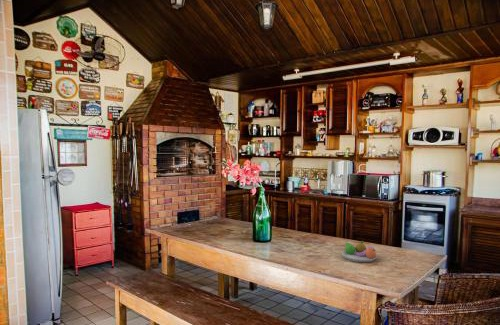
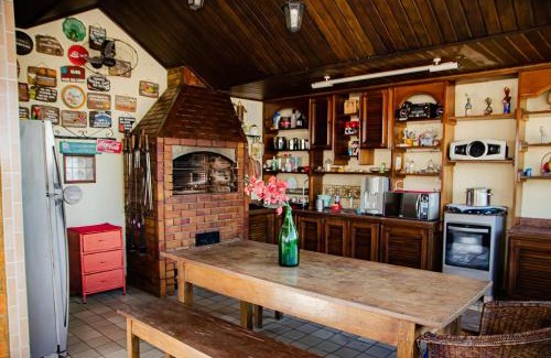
- fruit bowl [340,240,379,263]
